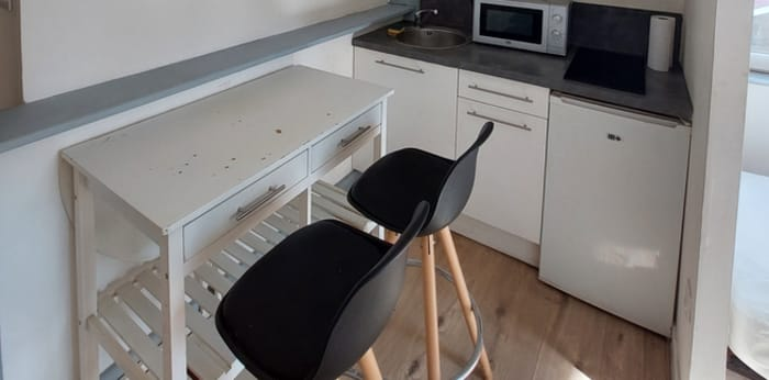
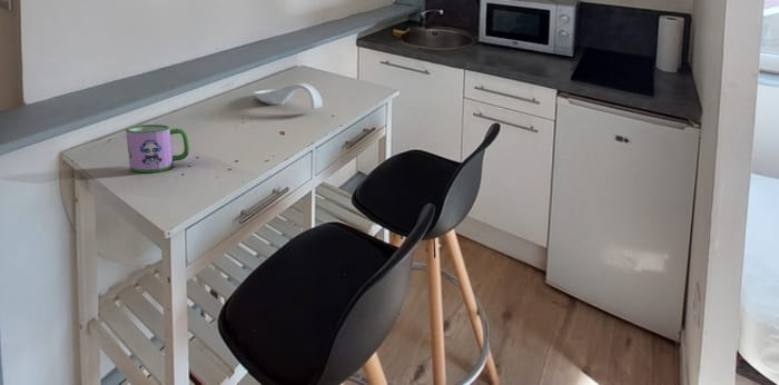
+ spoon rest [253,82,324,110]
+ mug [125,124,190,174]
